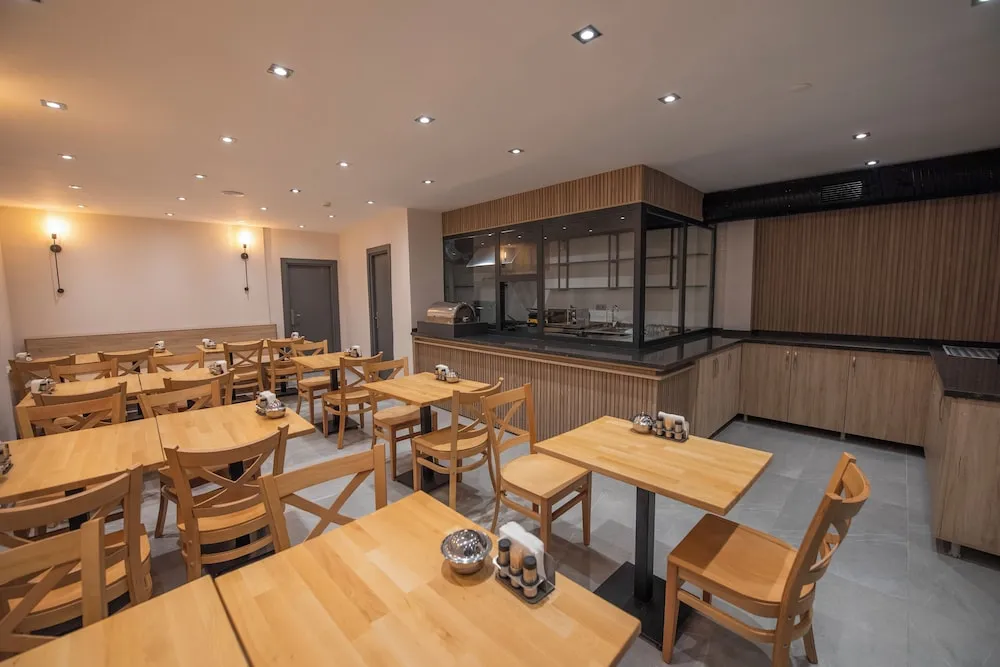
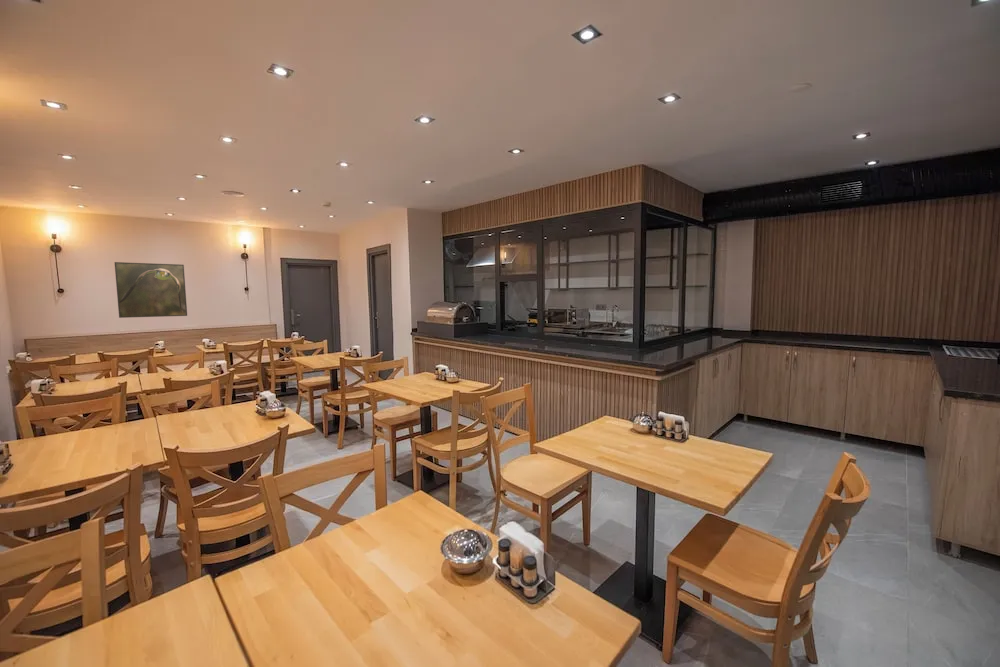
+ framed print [113,261,188,319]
